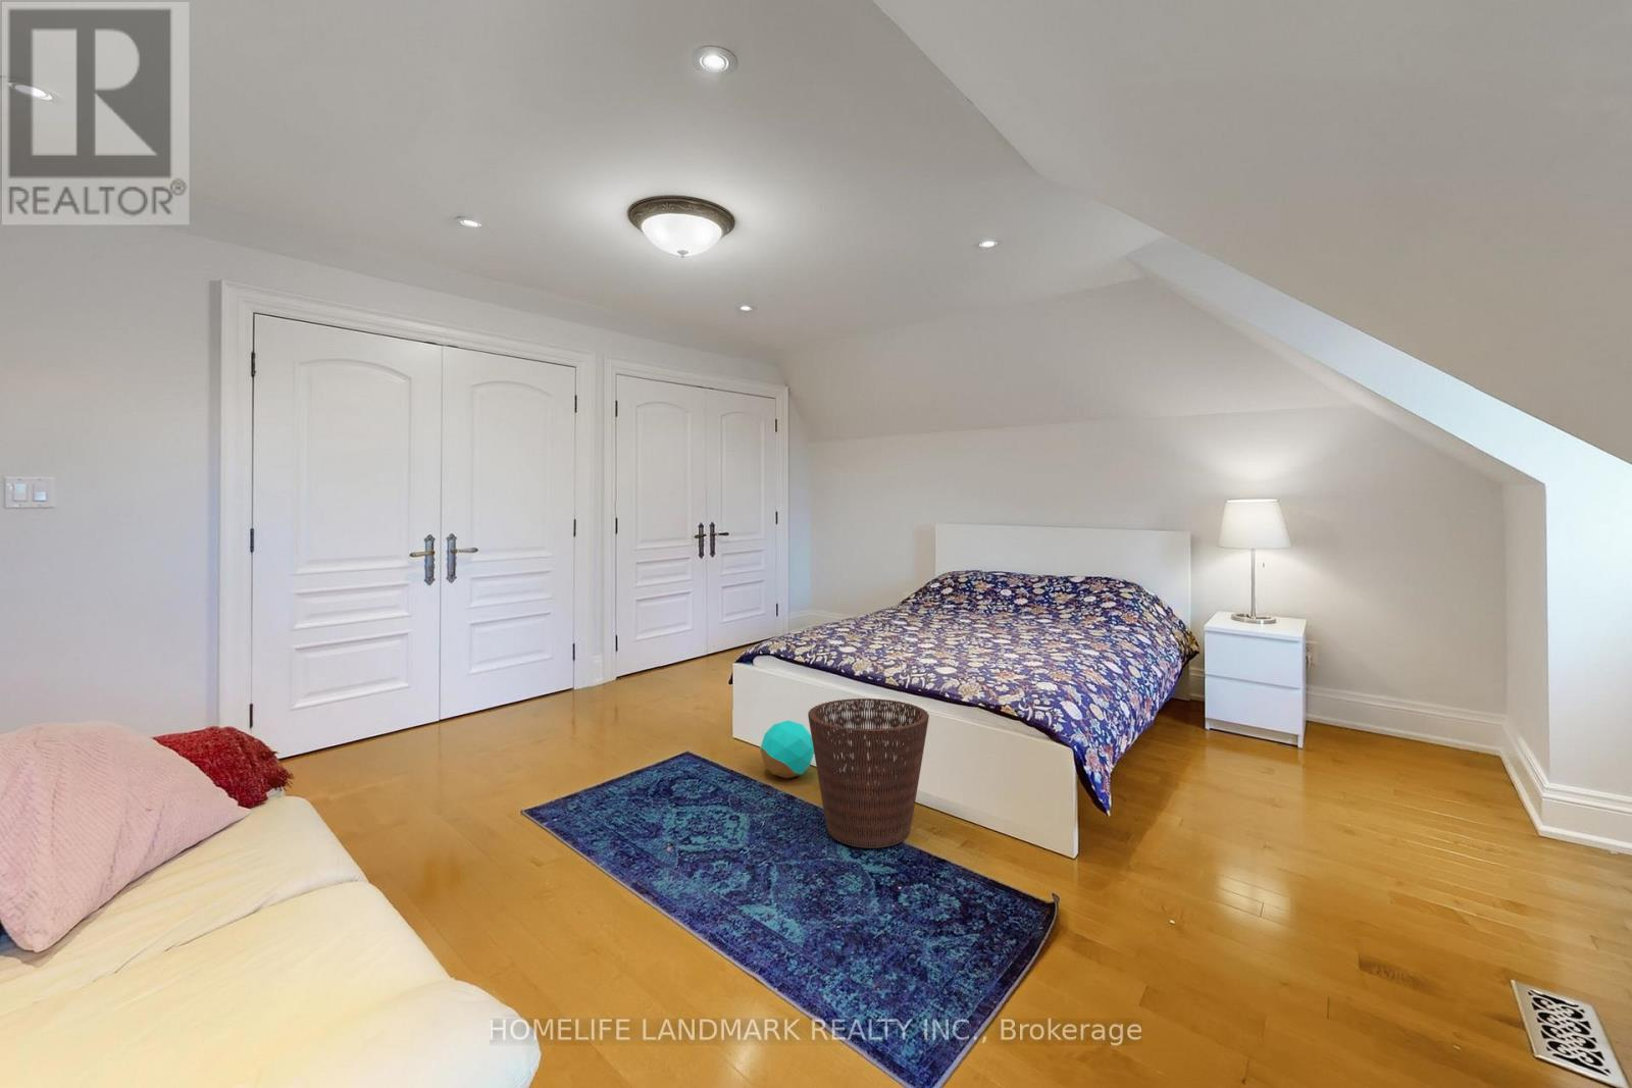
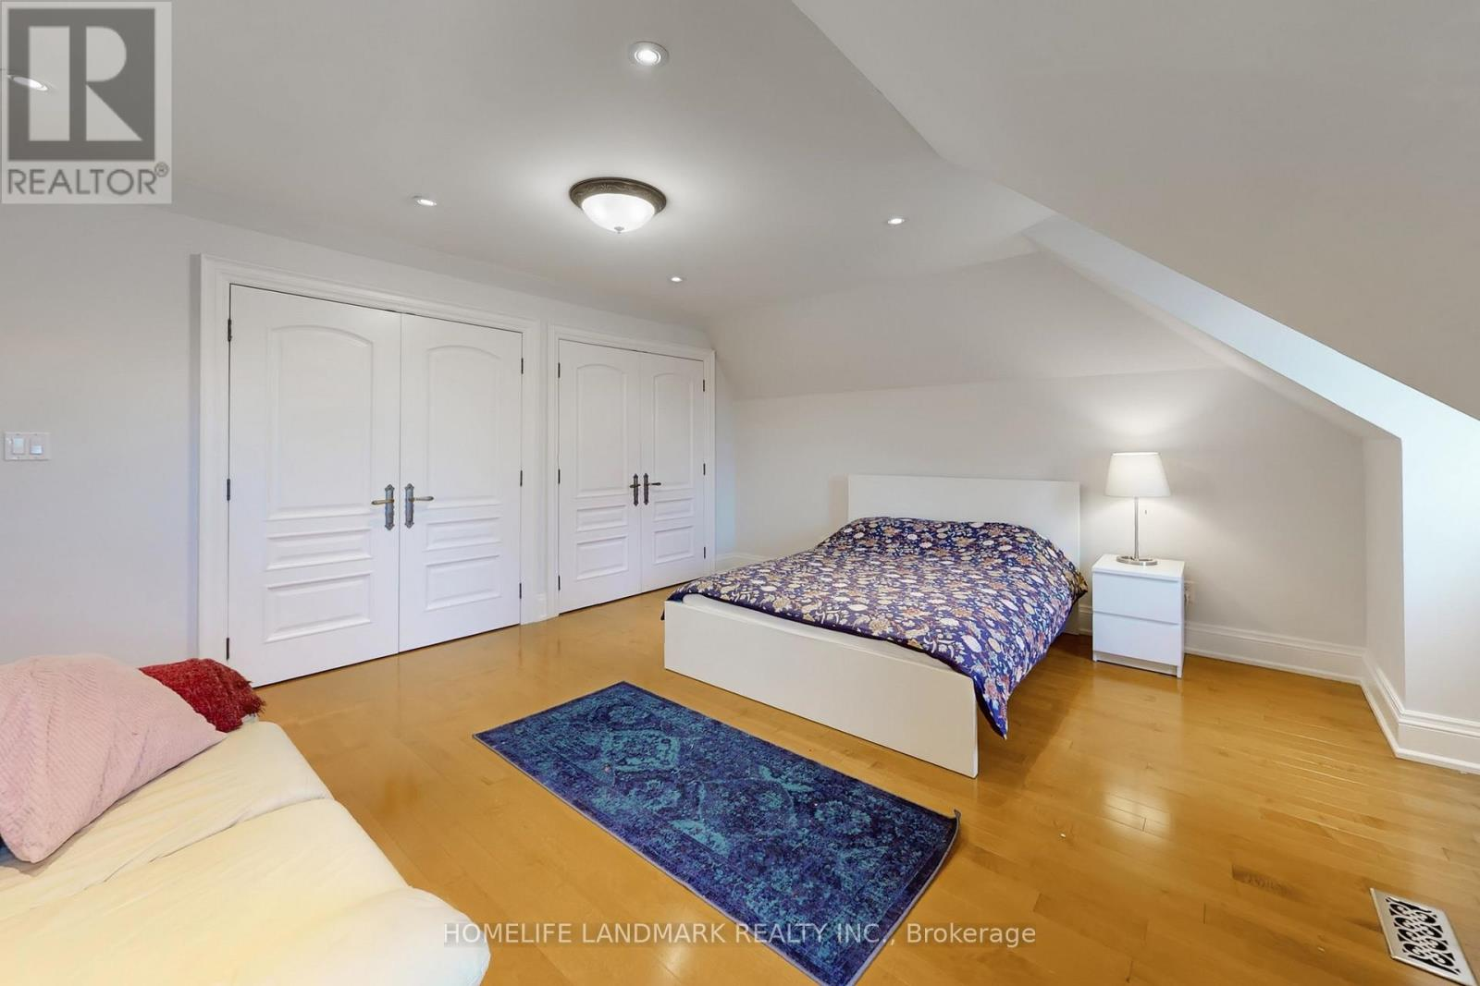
- ball [759,719,815,780]
- basket [806,697,930,849]
